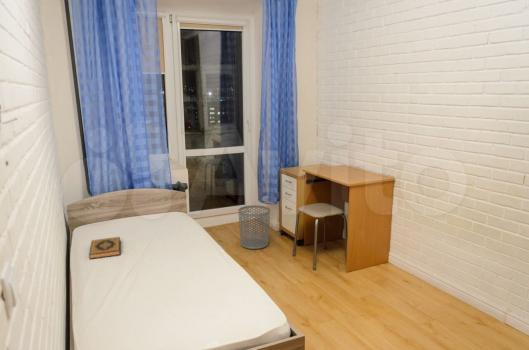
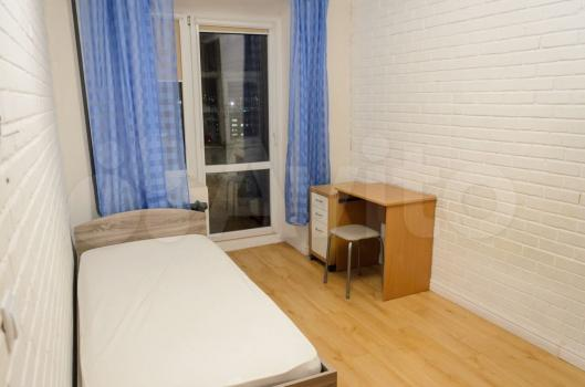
- waste bin [237,204,271,250]
- hardback book [88,236,121,260]
